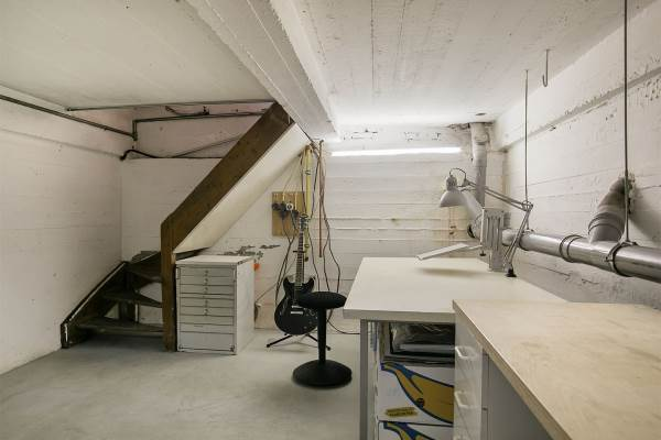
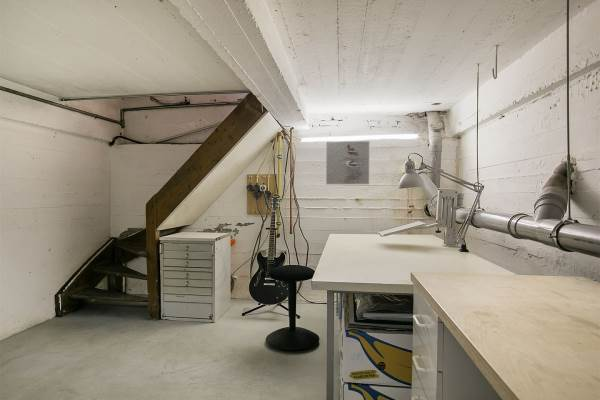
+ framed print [325,140,370,186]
